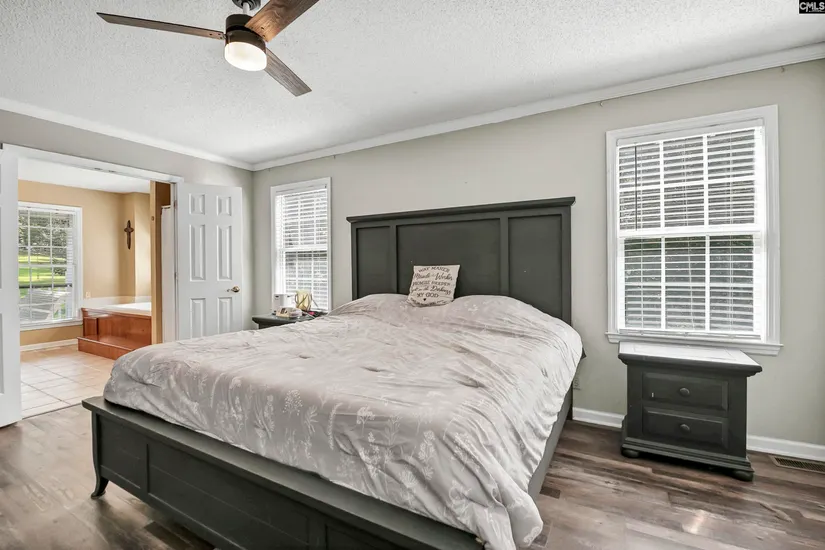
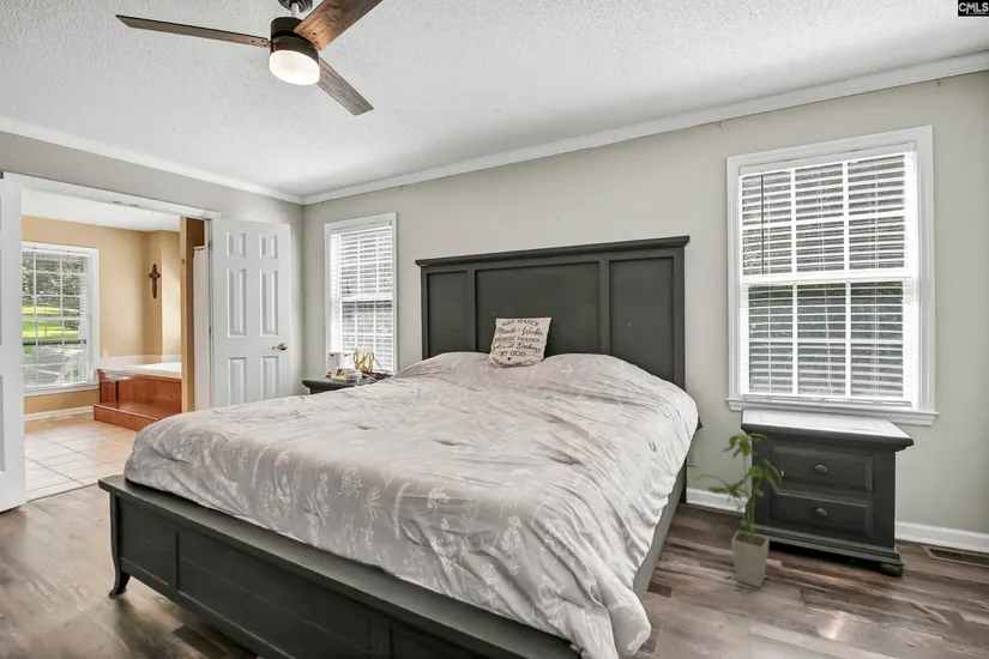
+ house plant [692,433,783,588]
